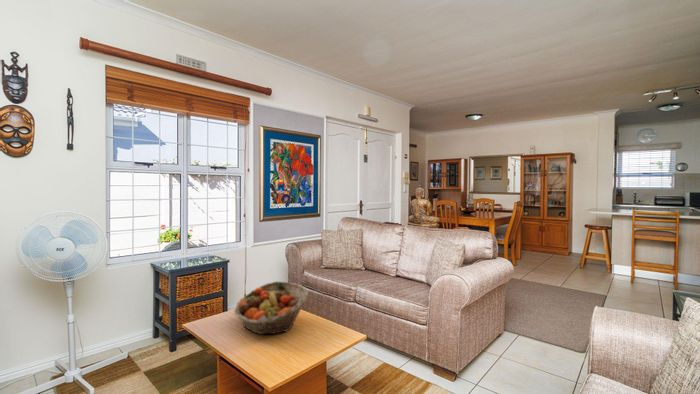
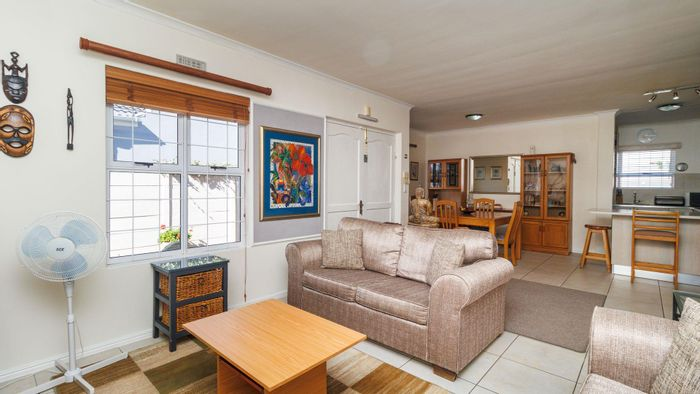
- fruit basket [233,280,309,335]
